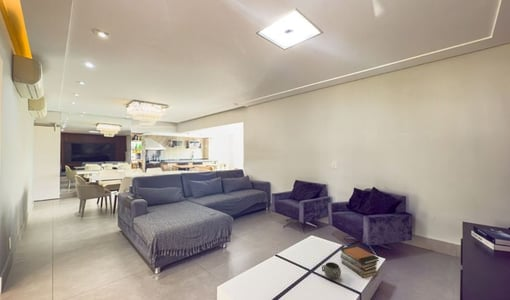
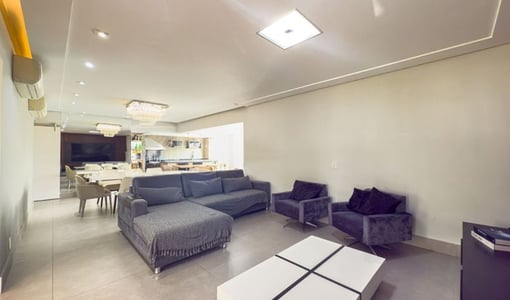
- book stack [339,244,380,279]
- decorative bowl [321,261,342,280]
